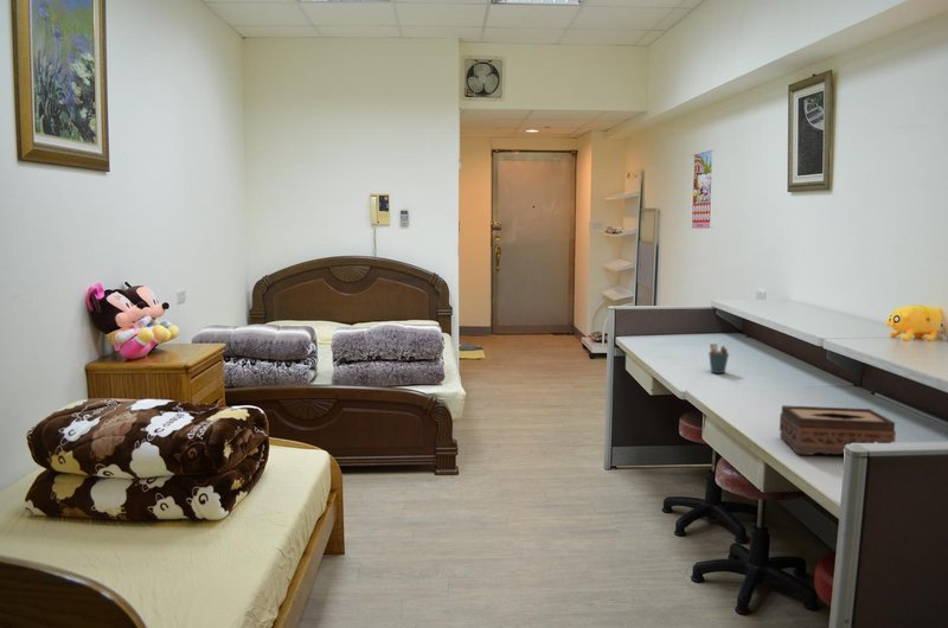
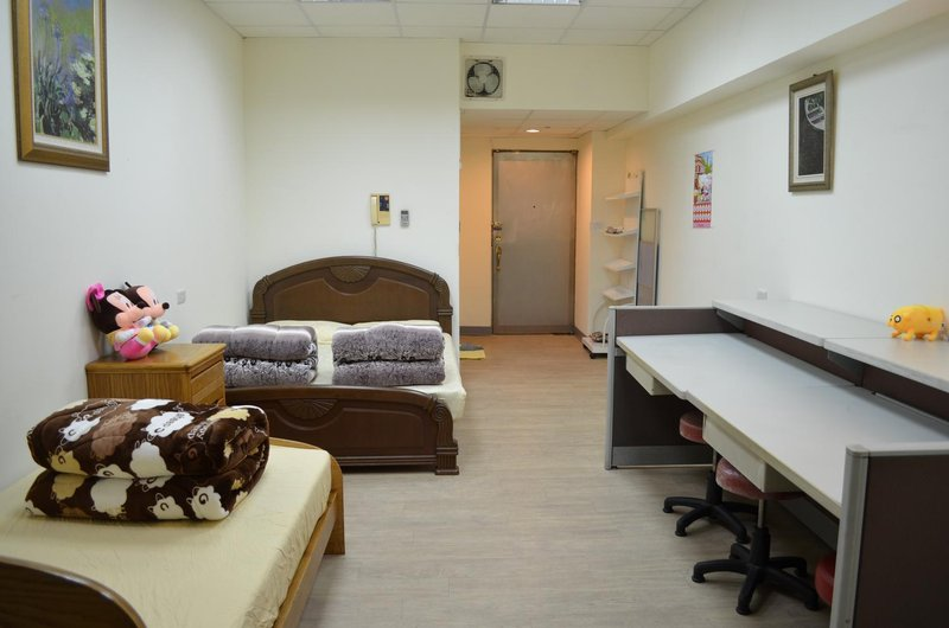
- tissue box [779,404,897,456]
- pen holder [707,342,730,374]
